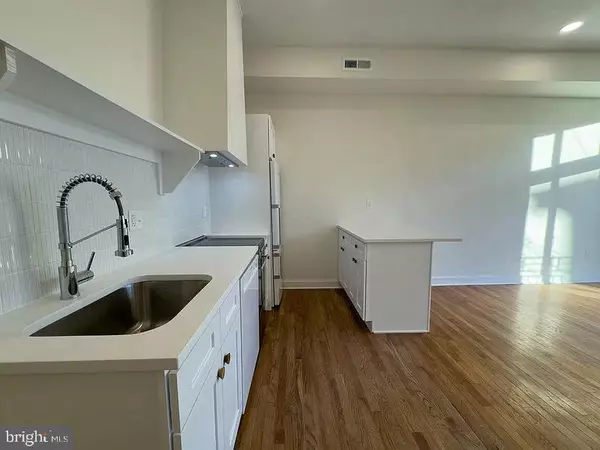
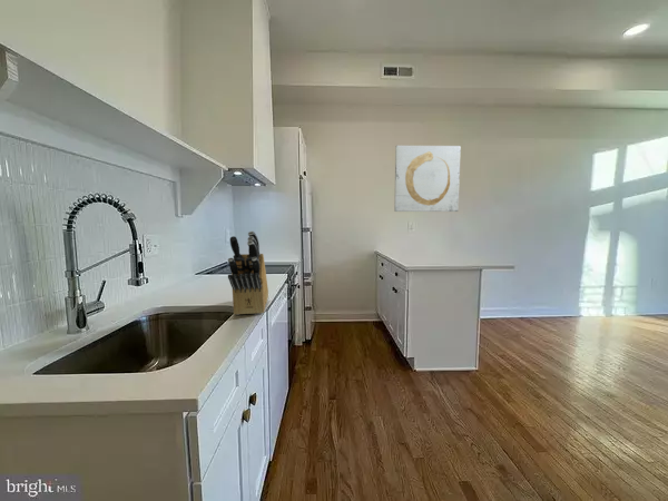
+ wall art [393,145,462,213]
+ knife block [227,230,269,316]
